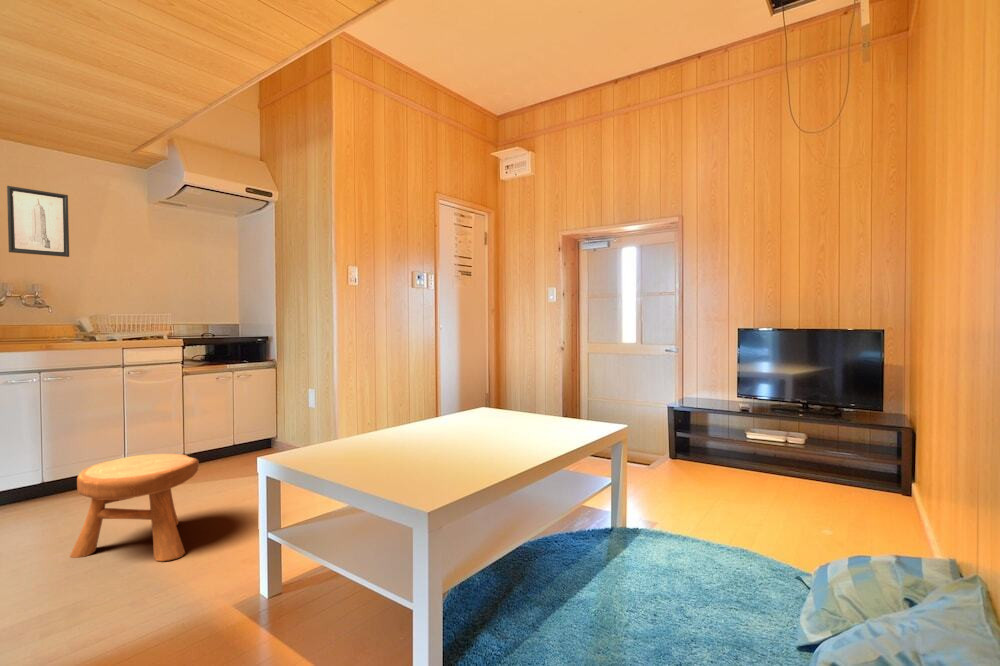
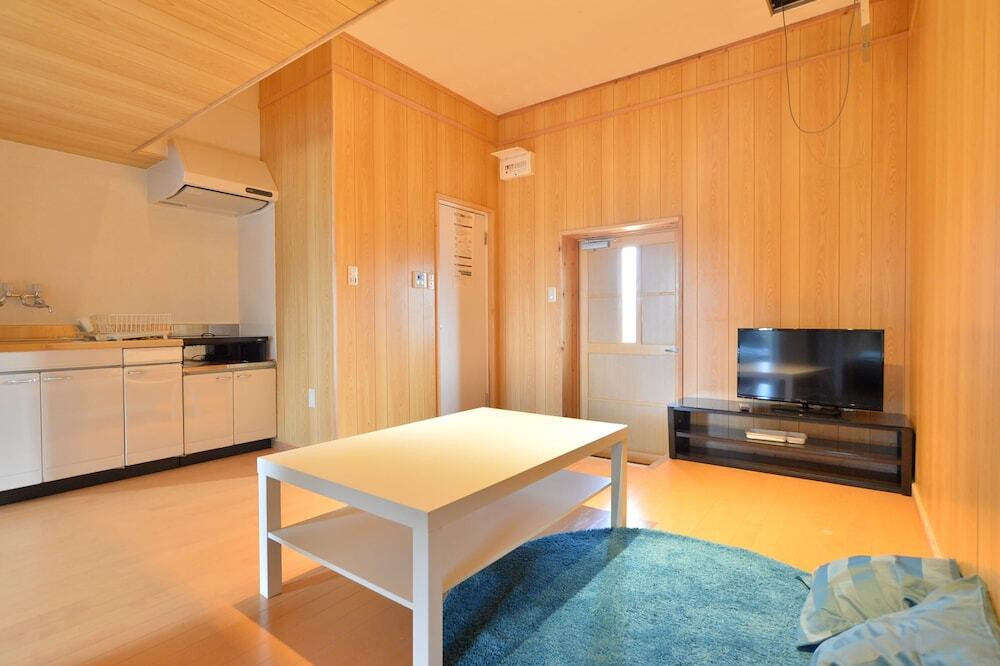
- stool [69,453,200,562]
- wall art [6,185,70,258]
